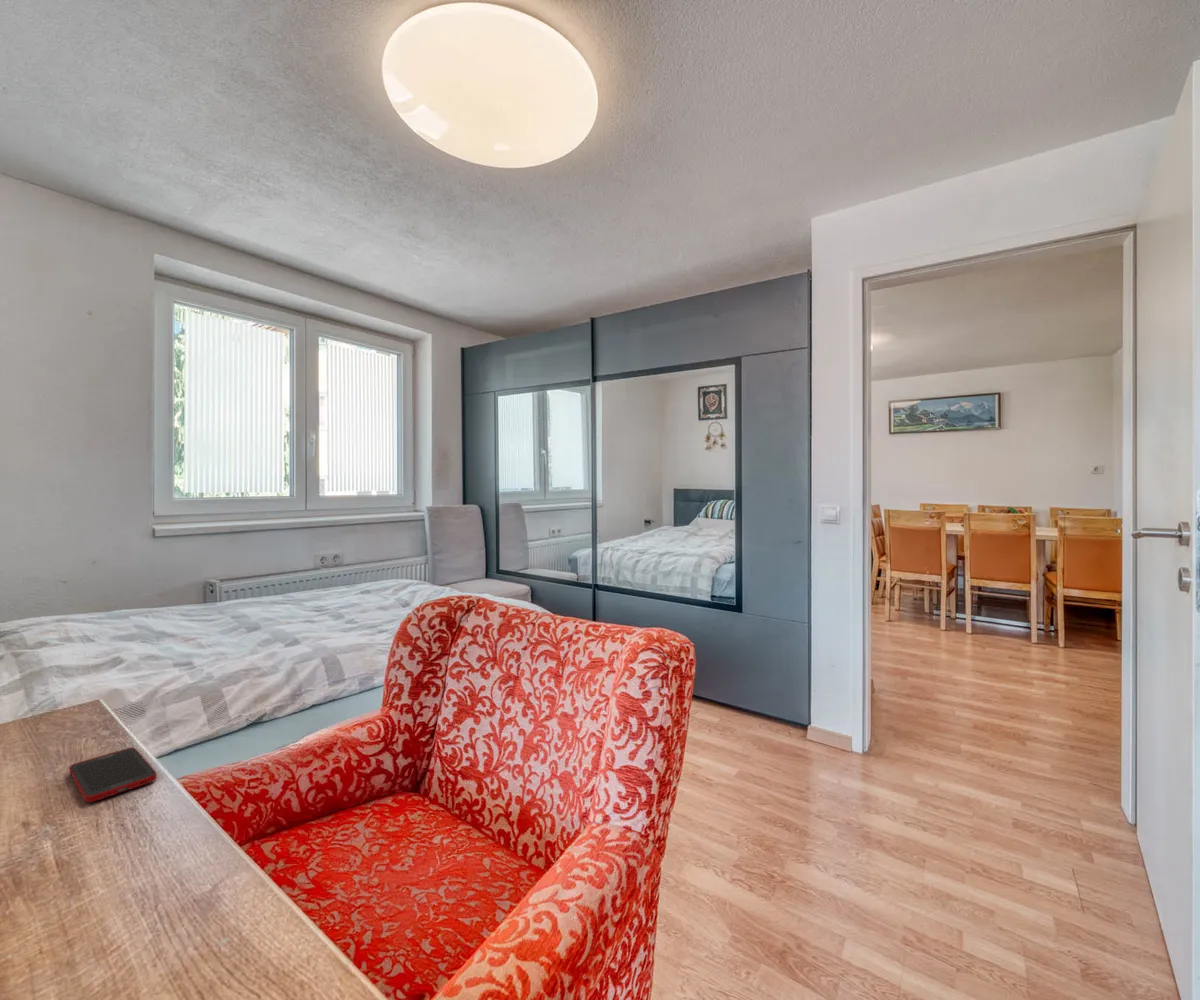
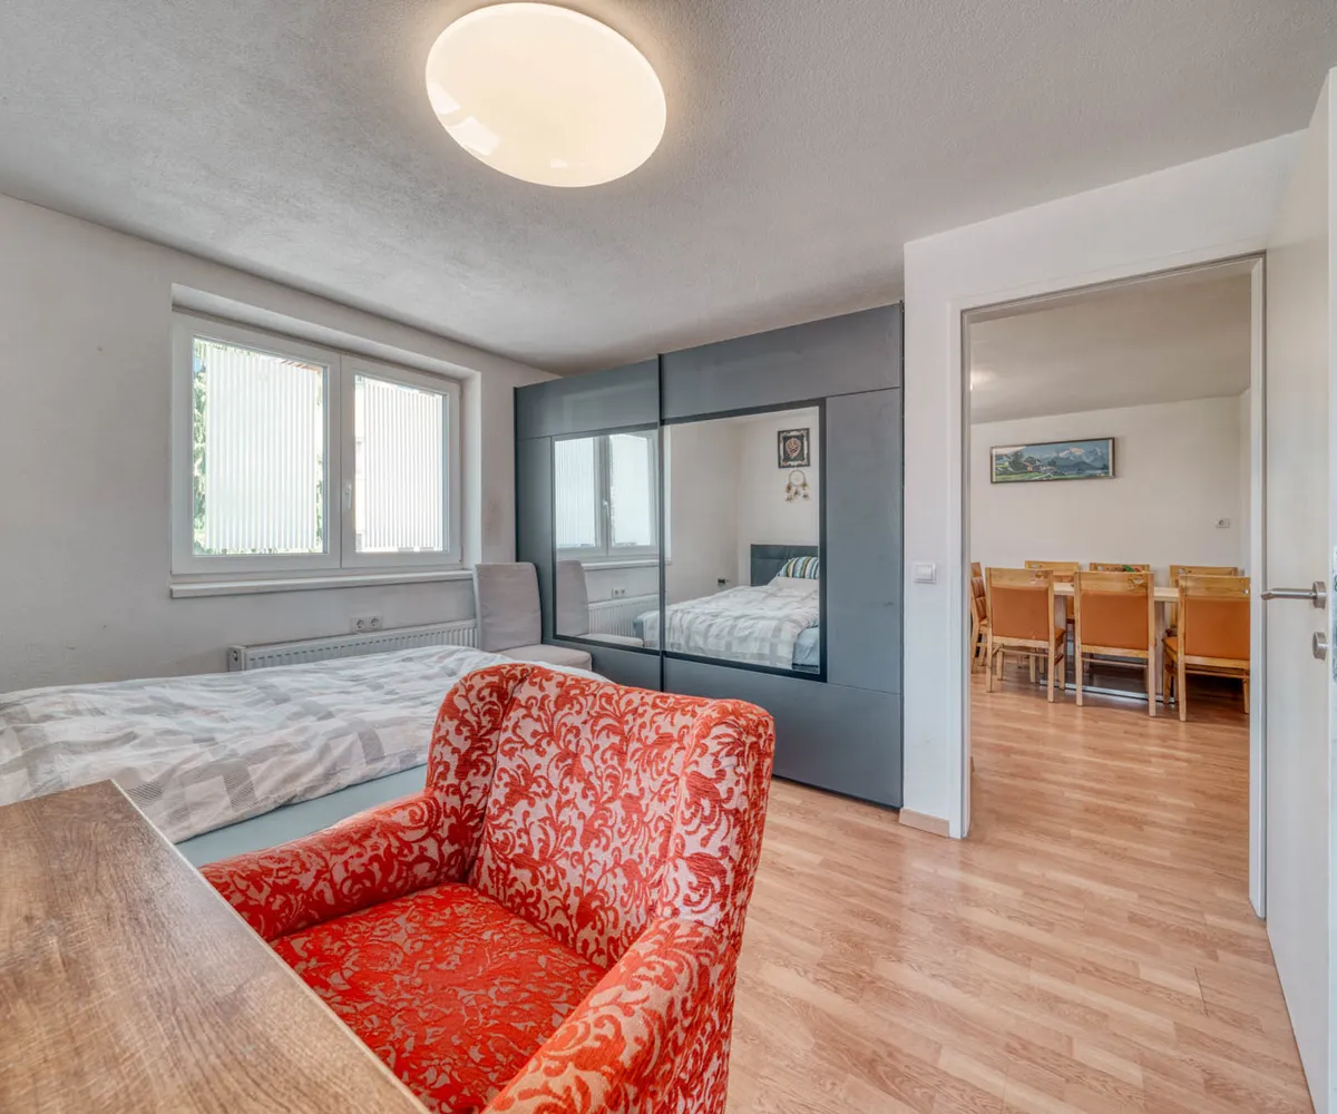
- cell phone [68,746,158,803]
